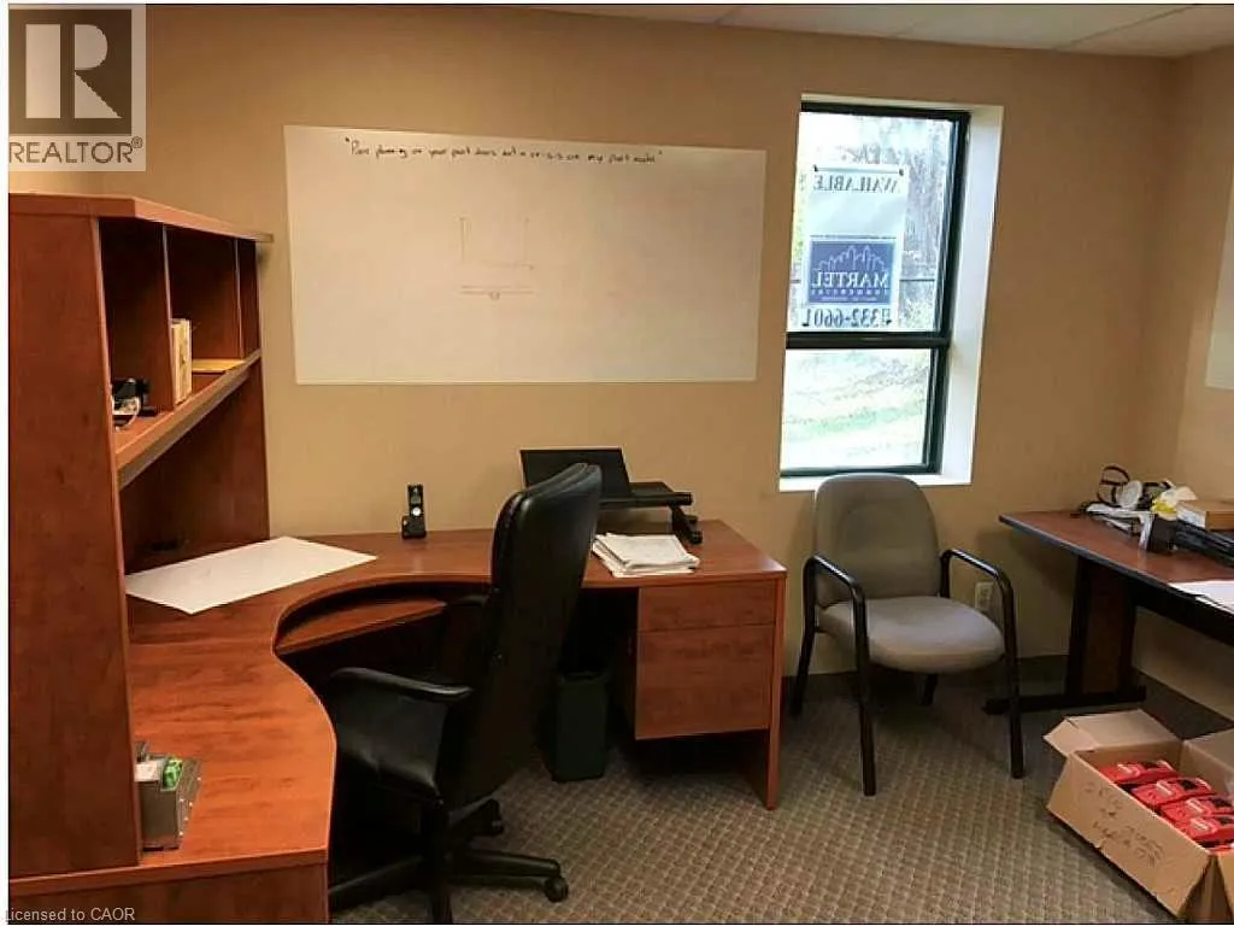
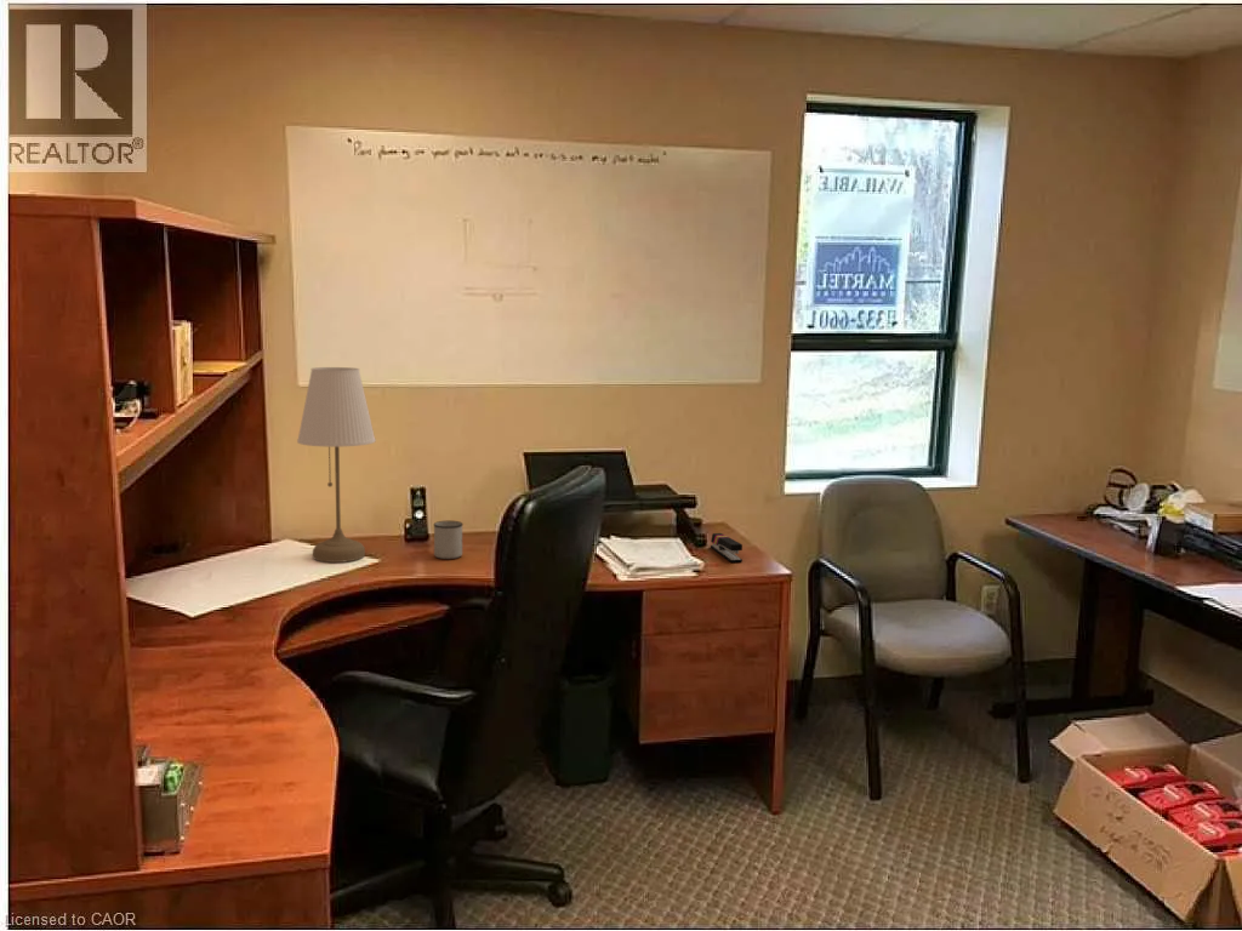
+ desk lamp [296,366,377,564]
+ mug [433,520,465,560]
+ stapler [710,532,744,564]
